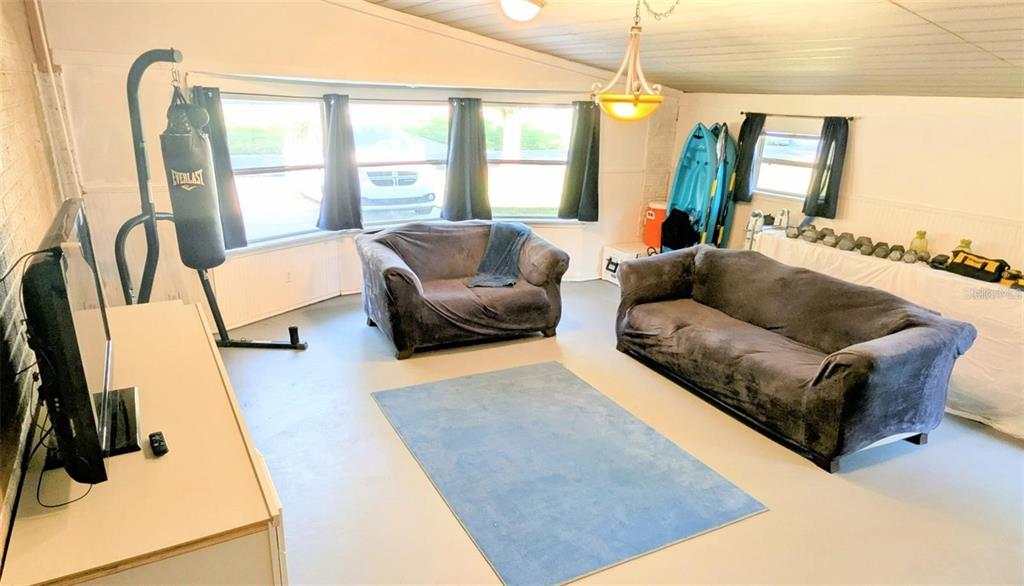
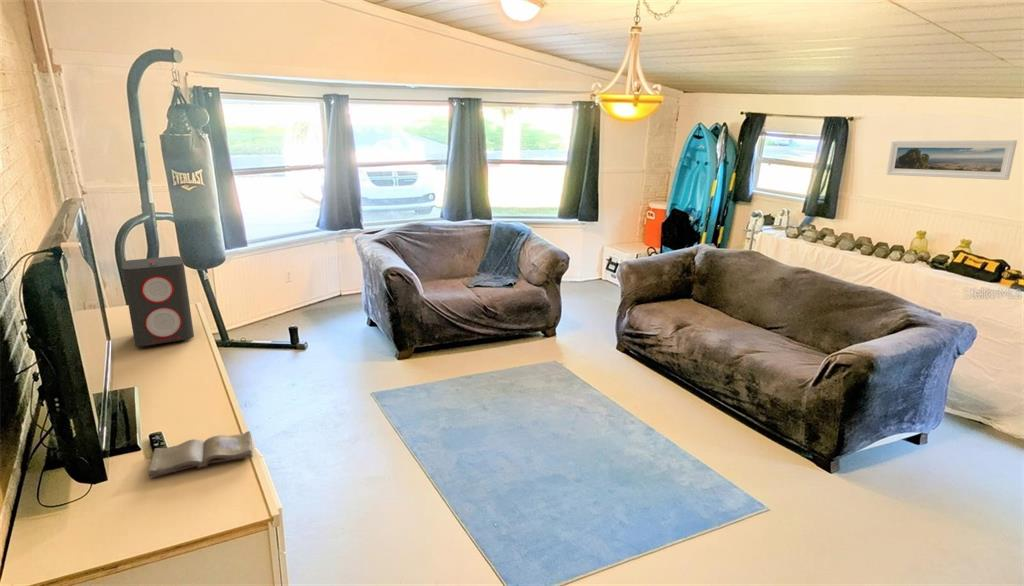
+ diary [147,430,254,479]
+ speaker [121,255,195,347]
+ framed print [885,139,1018,181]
